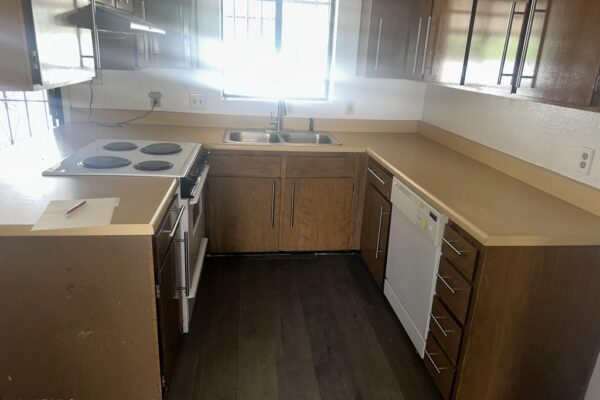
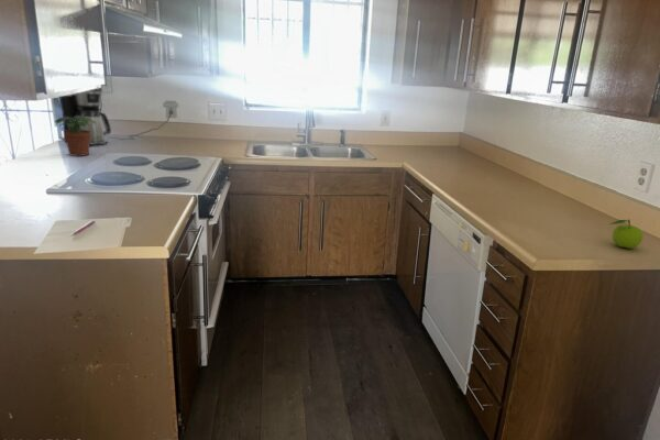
+ coffee maker [59,87,112,146]
+ potted plant [54,117,96,157]
+ fruit [608,219,644,250]
